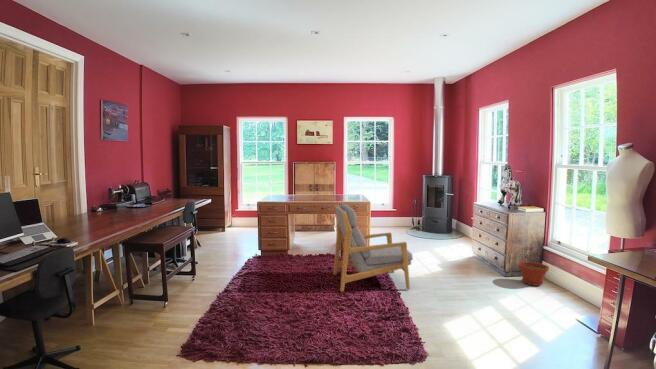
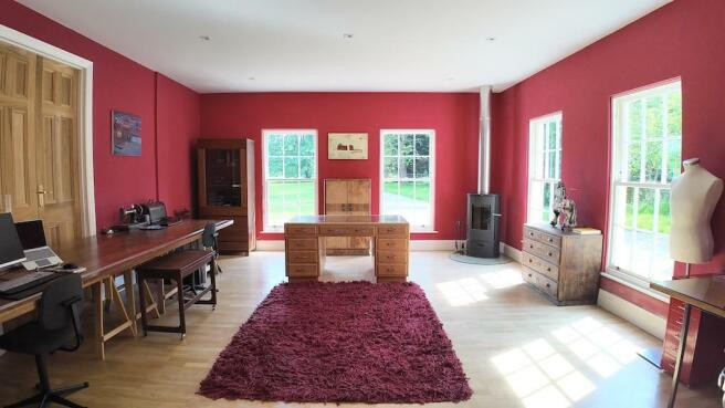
- plant pot [517,261,550,287]
- armchair [333,203,414,292]
